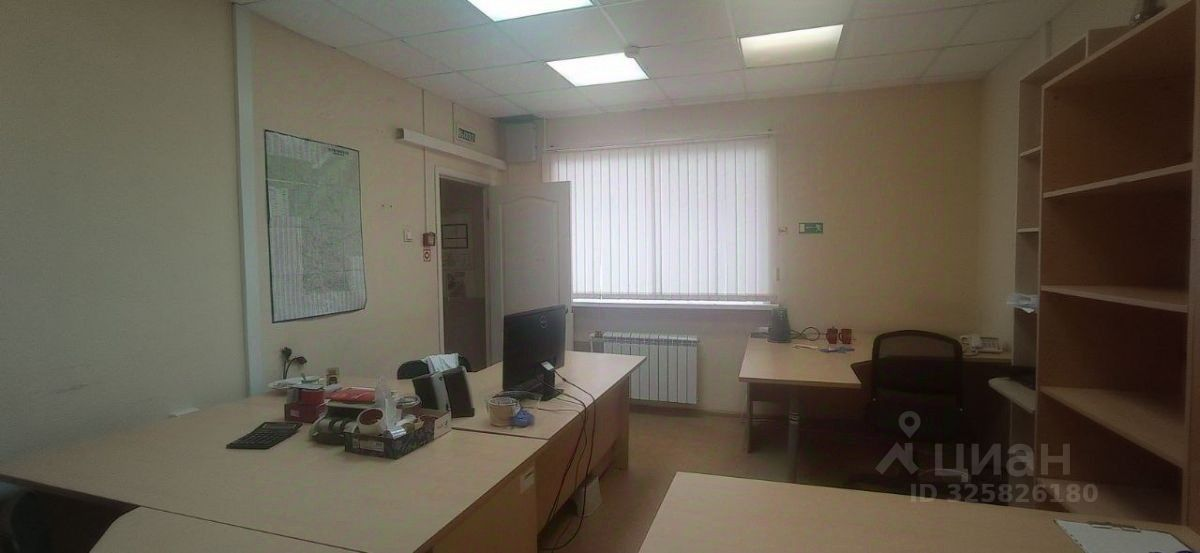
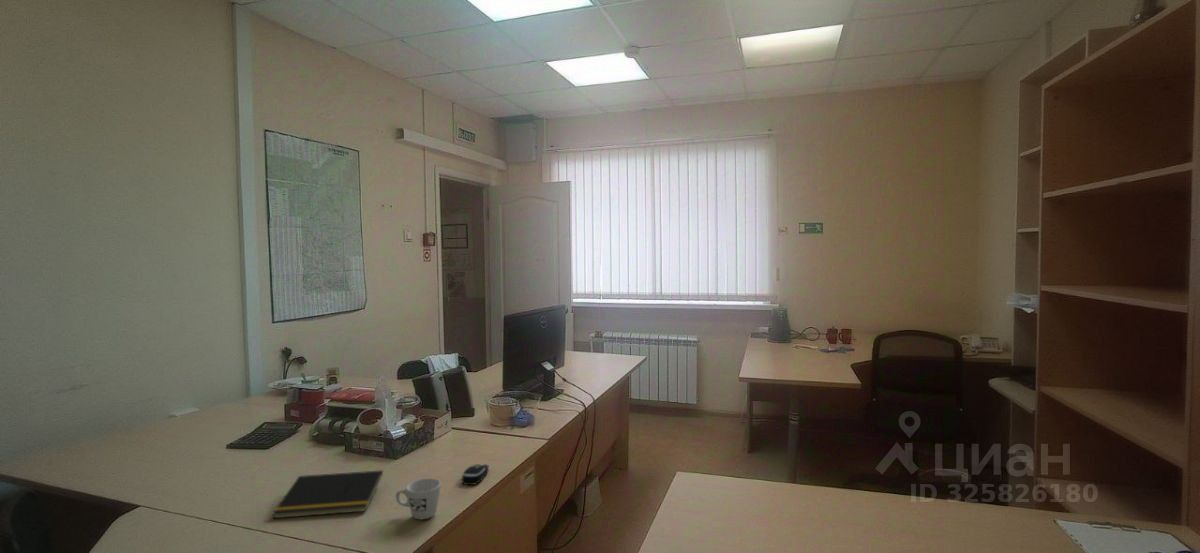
+ notepad [271,469,384,519]
+ computer mouse [461,463,490,486]
+ mug [395,477,442,520]
